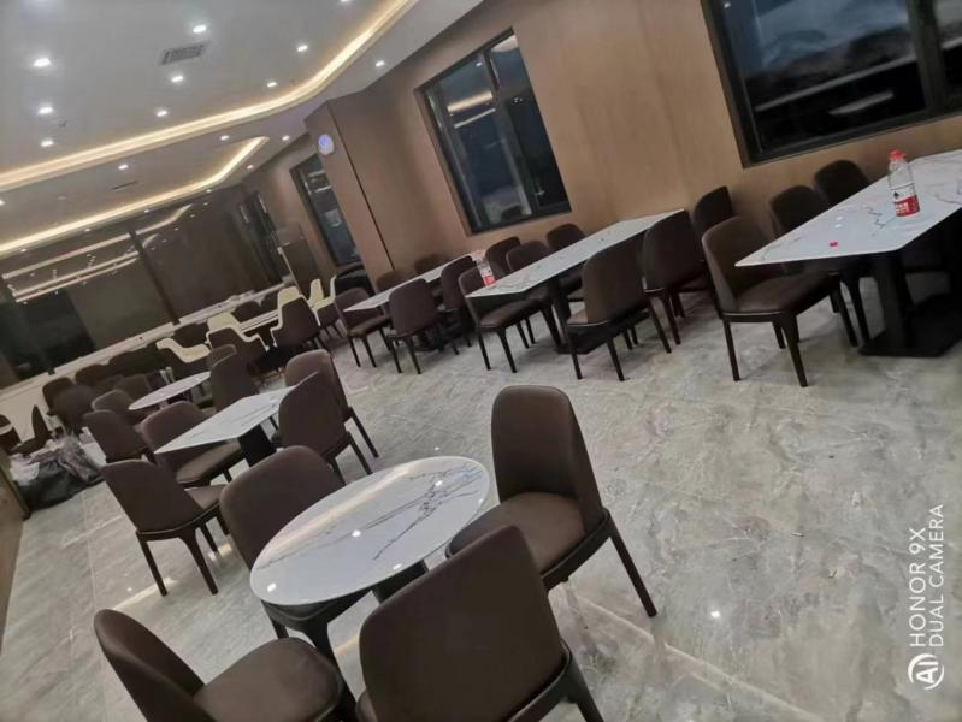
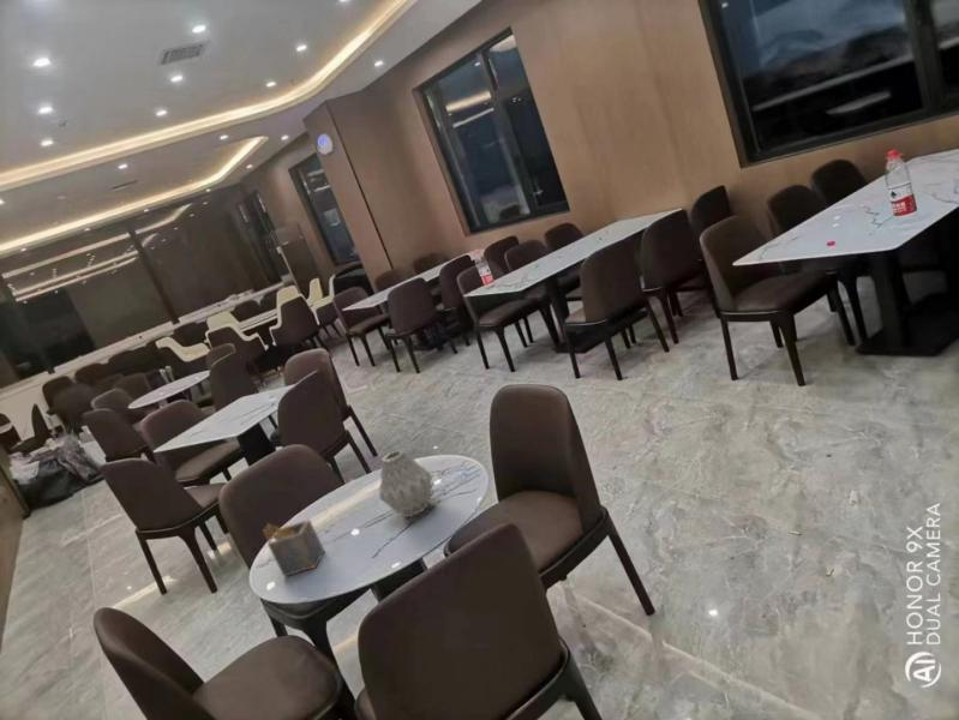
+ vase [378,449,433,518]
+ napkin holder [262,518,325,578]
